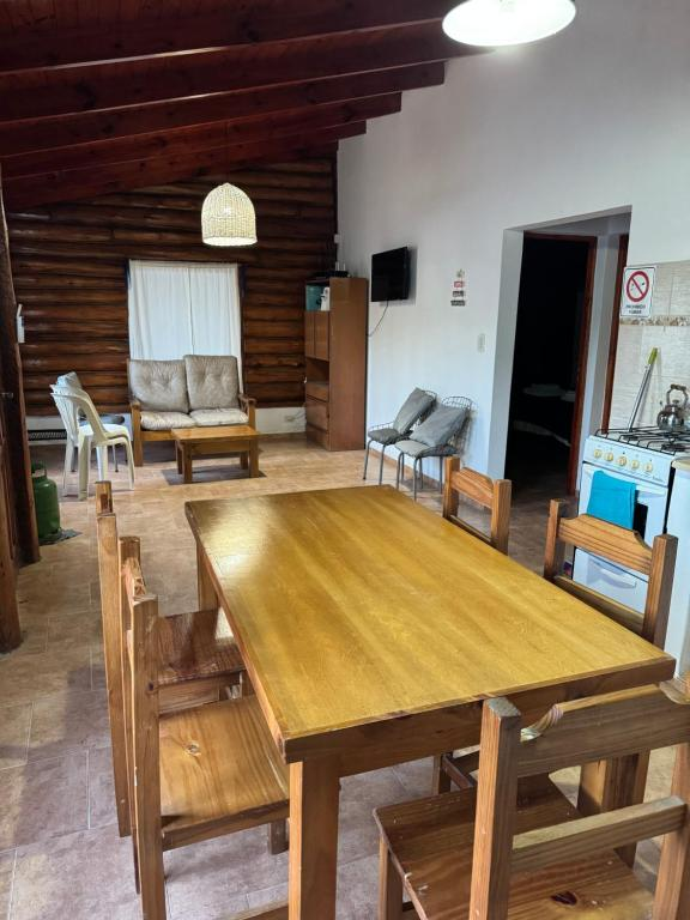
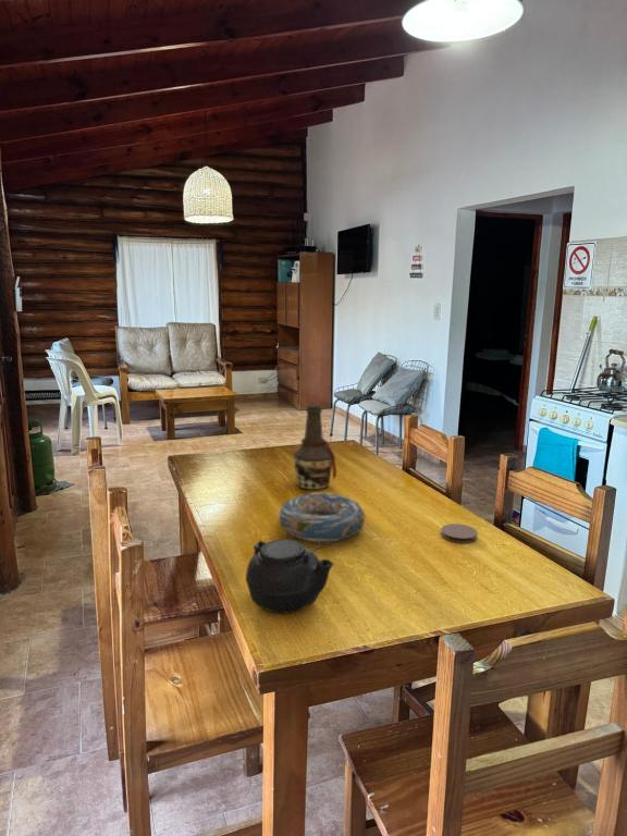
+ teapot [245,534,335,615]
+ coaster [440,522,479,544]
+ bottle [292,404,337,491]
+ decorative bowl [278,491,366,544]
